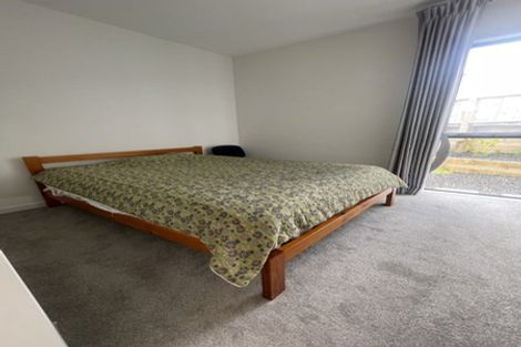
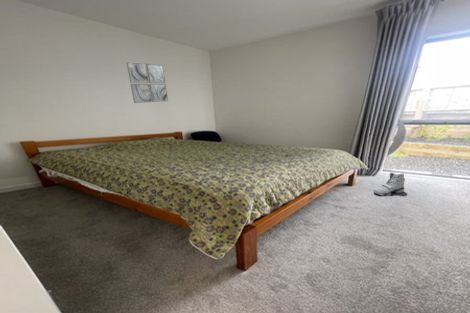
+ sneaker [373,172,406,197]
+ wall art [126,61,169,104]
